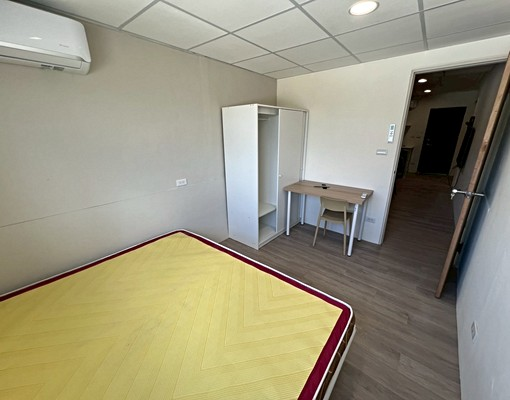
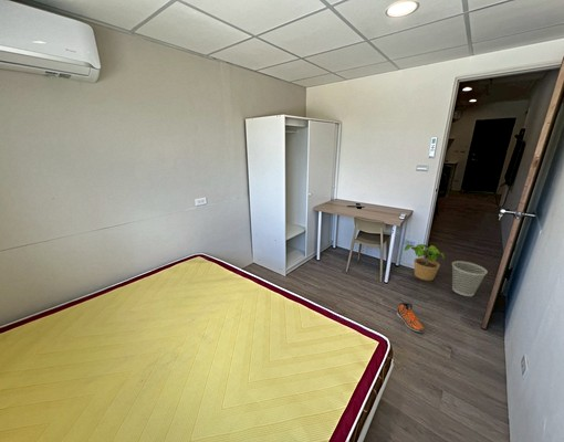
+ wastebasket [451,260,488,297]
+ potted plant [404,243,446,282]
+ sneaker [396,302,426,334]
